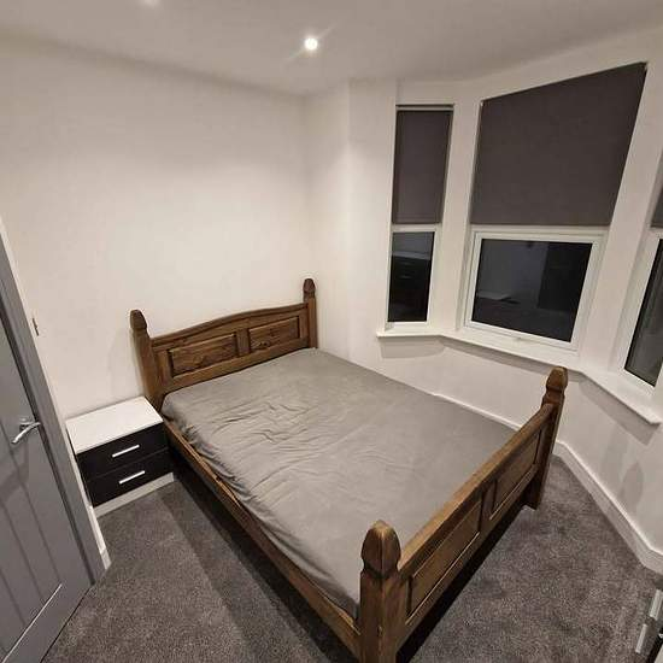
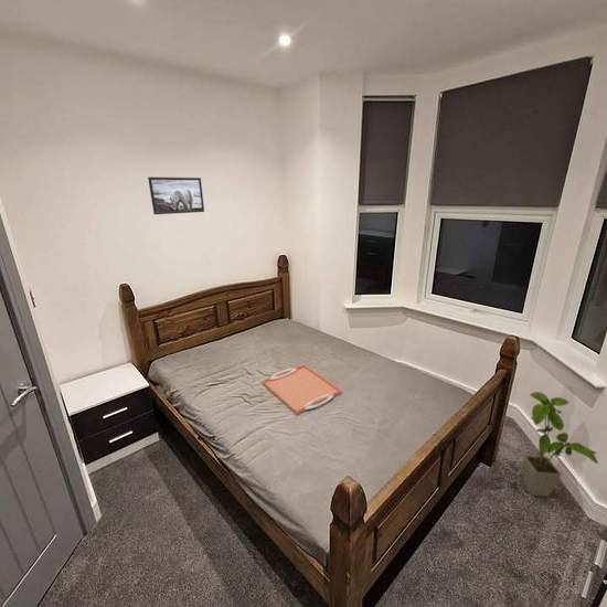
+ serving tray [260,363,343,415]
+ house plant [522,391,600,498]
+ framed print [147,175,205,215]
